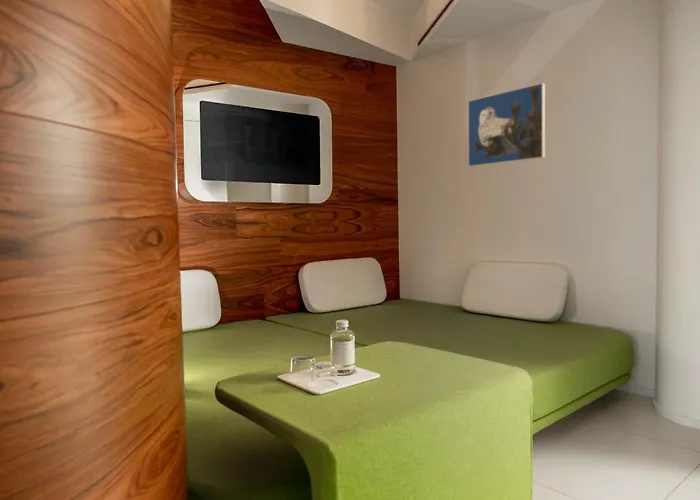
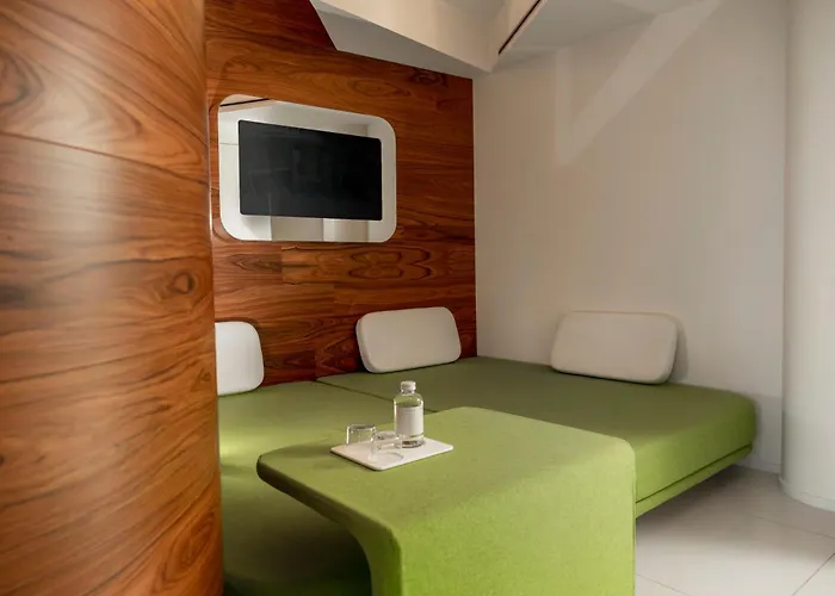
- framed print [467,82,546,168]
